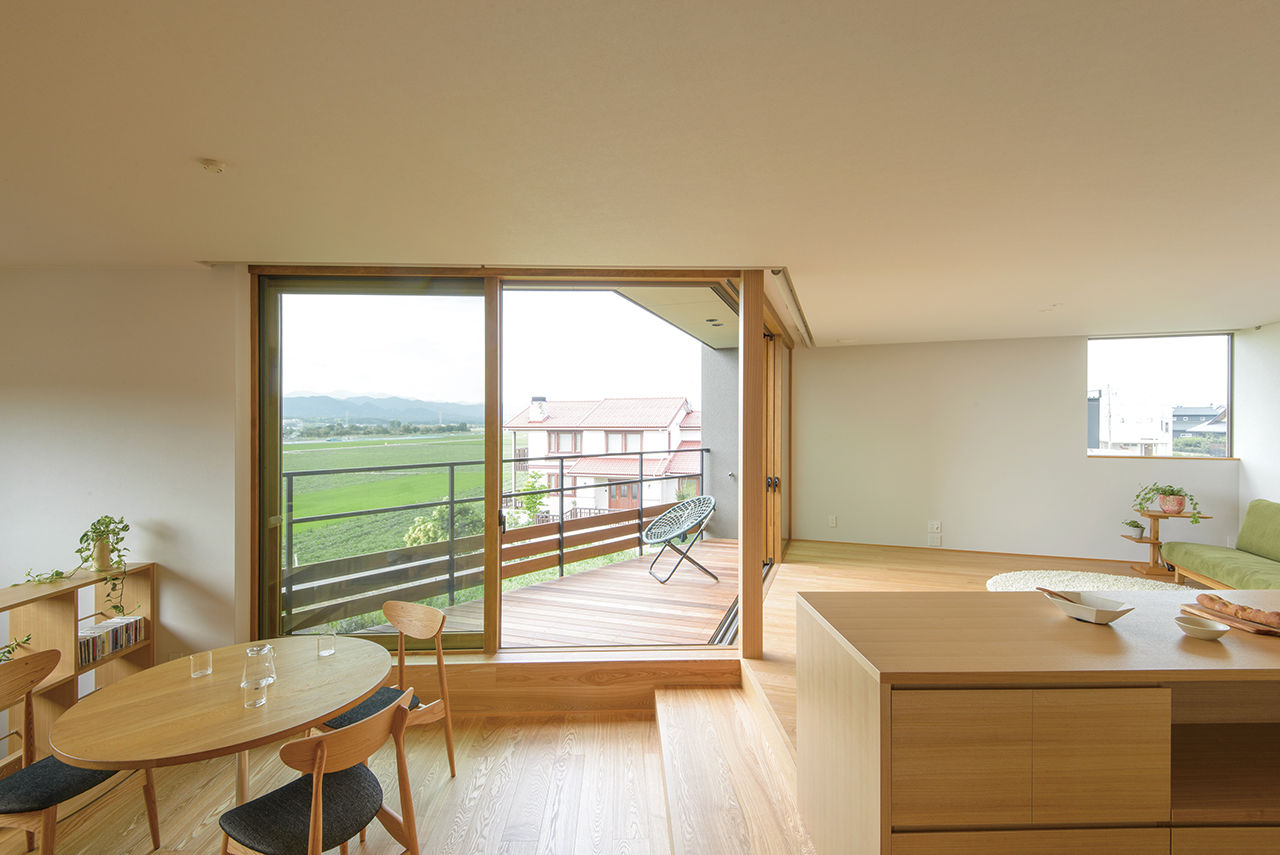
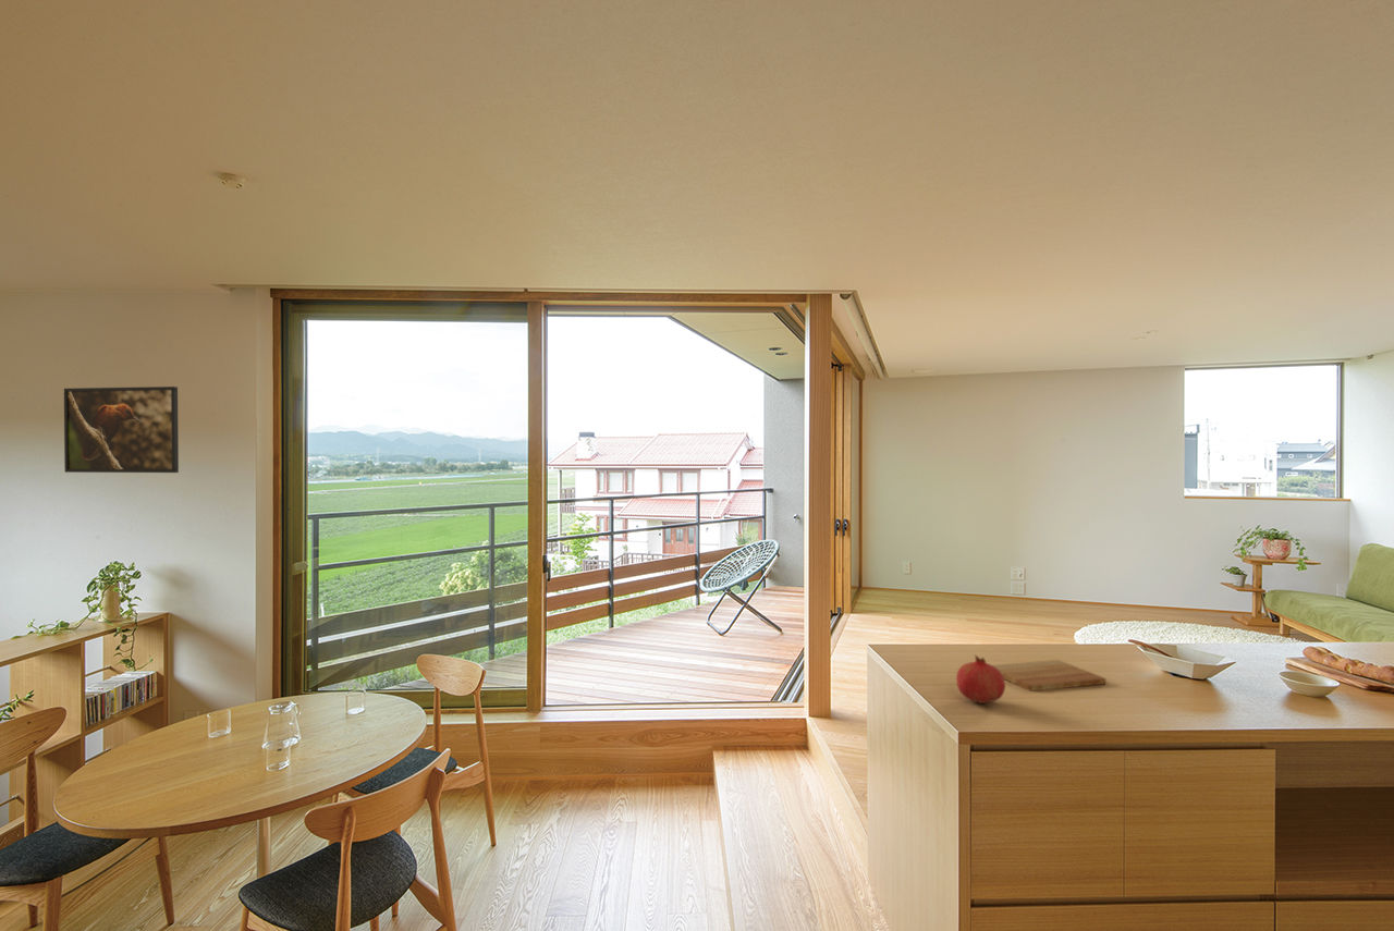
+ fruit [955,654,1006,705]
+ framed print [63,385,180,474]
+ cutting board [992,659,1106,691]
